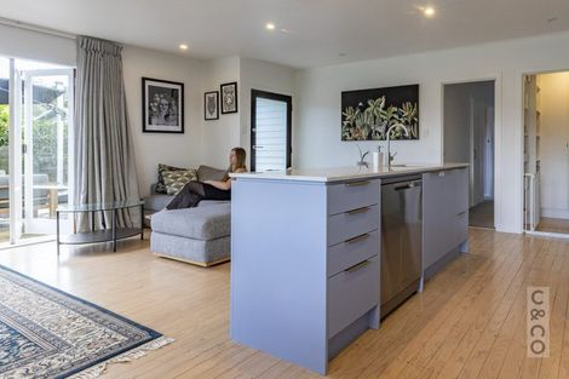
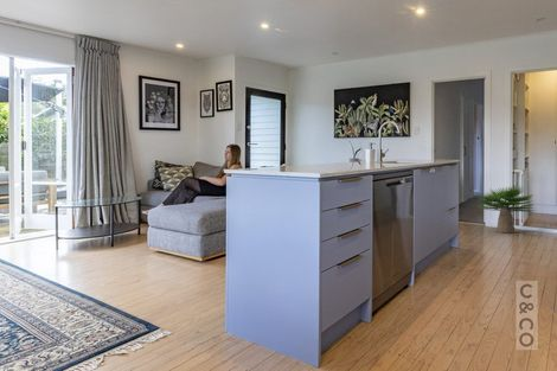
+ potted plant [475,185,537,234]
